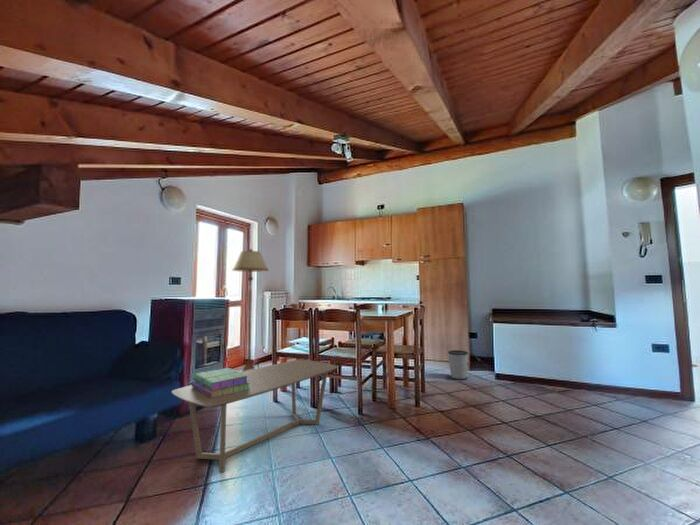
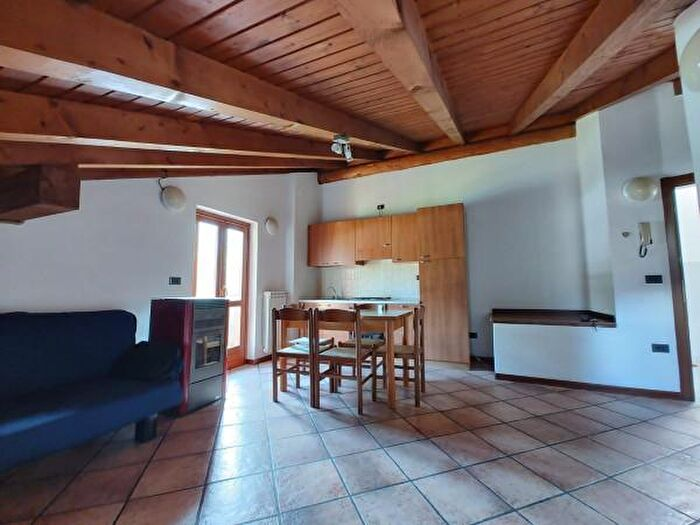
- wastebasket [447,349,469,381]
- coffee table [170,359,338,473]
- floor lamp [231,248,270,372]
- stack of books [190,367,250,398]
